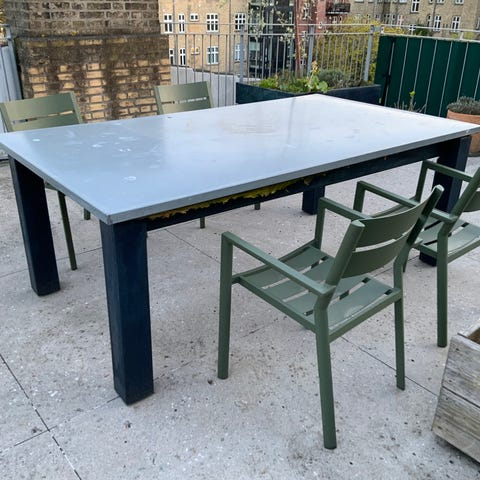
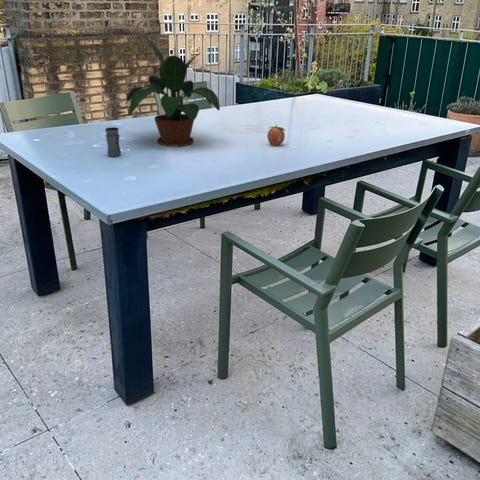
+ potted plant [125,34,221,147]
+ fruit [266,124,287,146]
+ jar [104,126,122,158]
